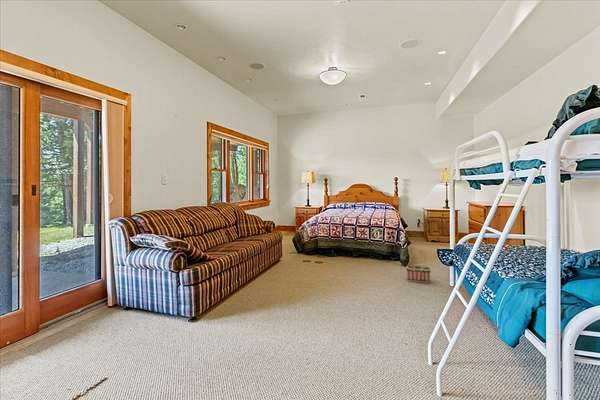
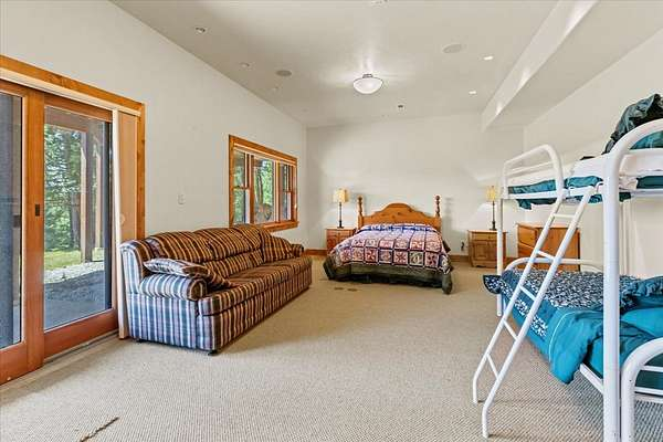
- basket [405,249,432,284]
